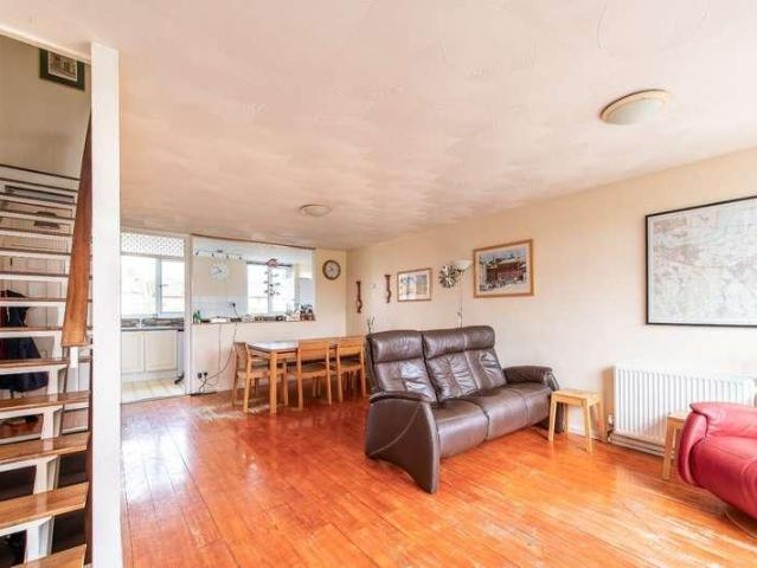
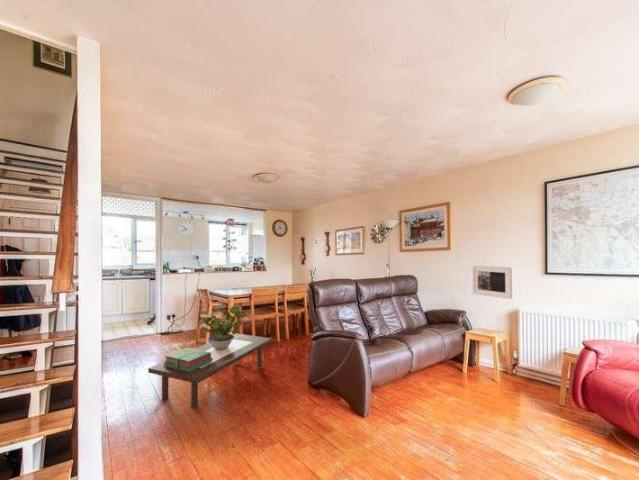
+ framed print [471,265,513,300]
+ coffee table [147,332,273,409]
+ potted plant [199,305,246,349]
+ stack of books [162,347,213,372]
